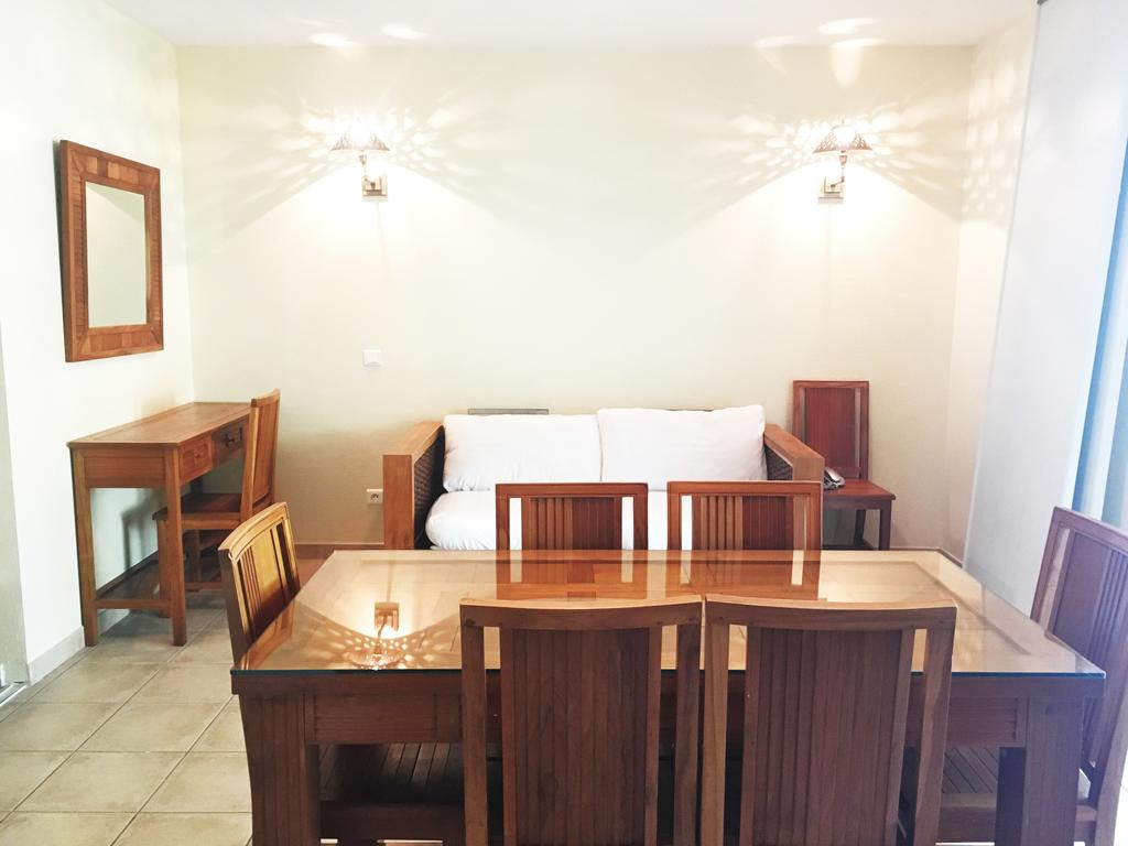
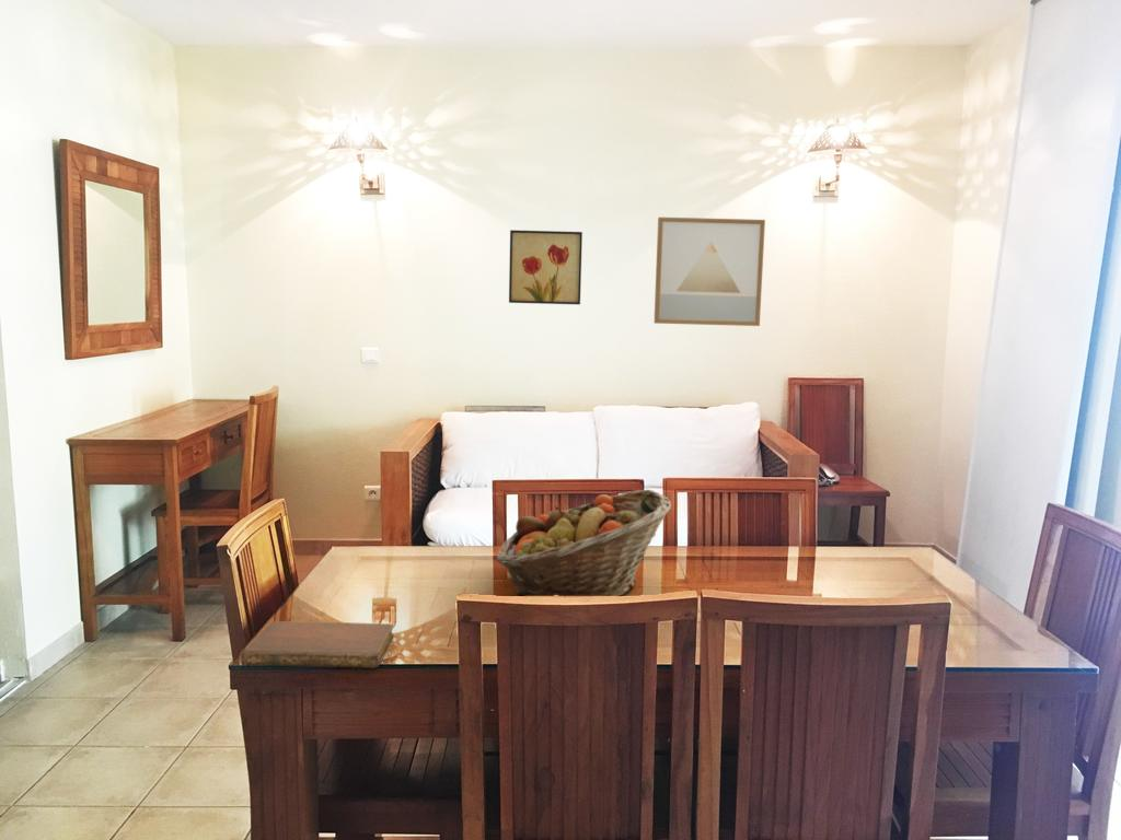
+ notebook [240,620,395,669]
+ wall art [508,229,583,305]
+ fruit basket [495,489,673,597]
+ wall art [654,217,766,327]
